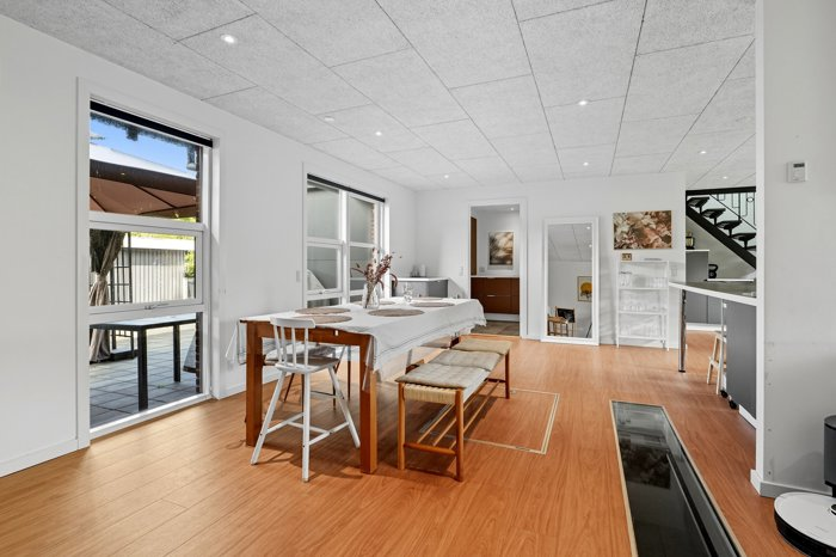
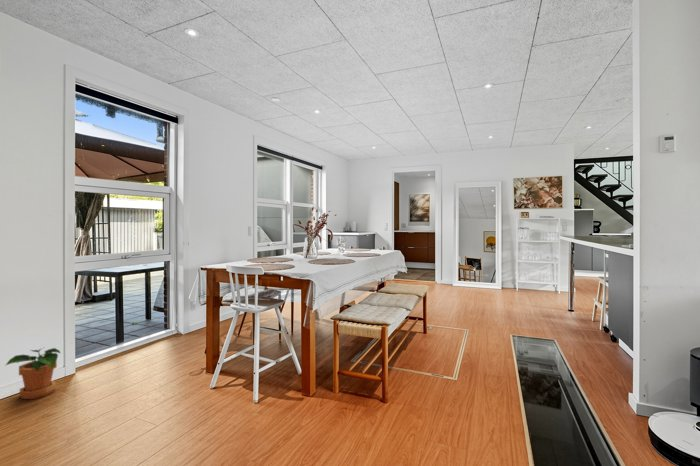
+ potted plant [4,346,61,400]
